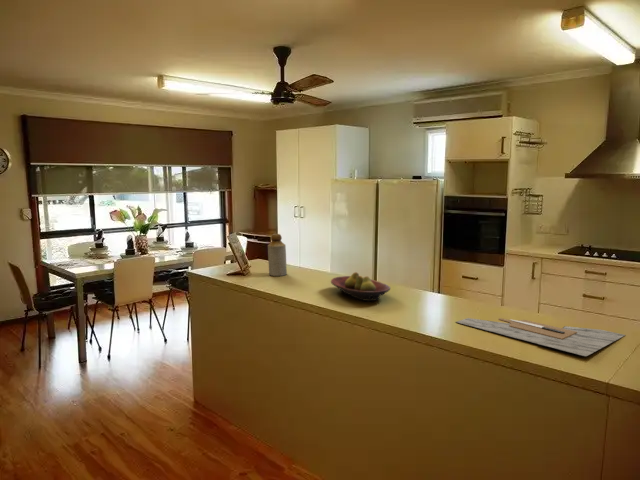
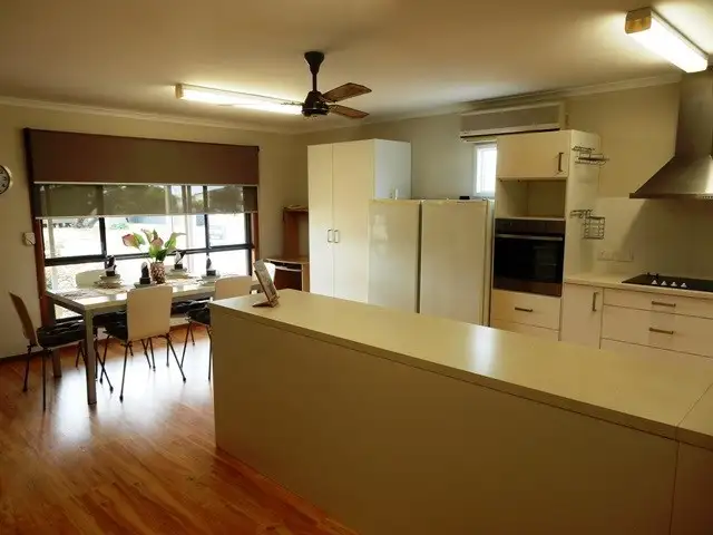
- fruit bowl [330,271,392,302]
- bottle [267,233,288,277]
- cutting board [456,317,626,357]
